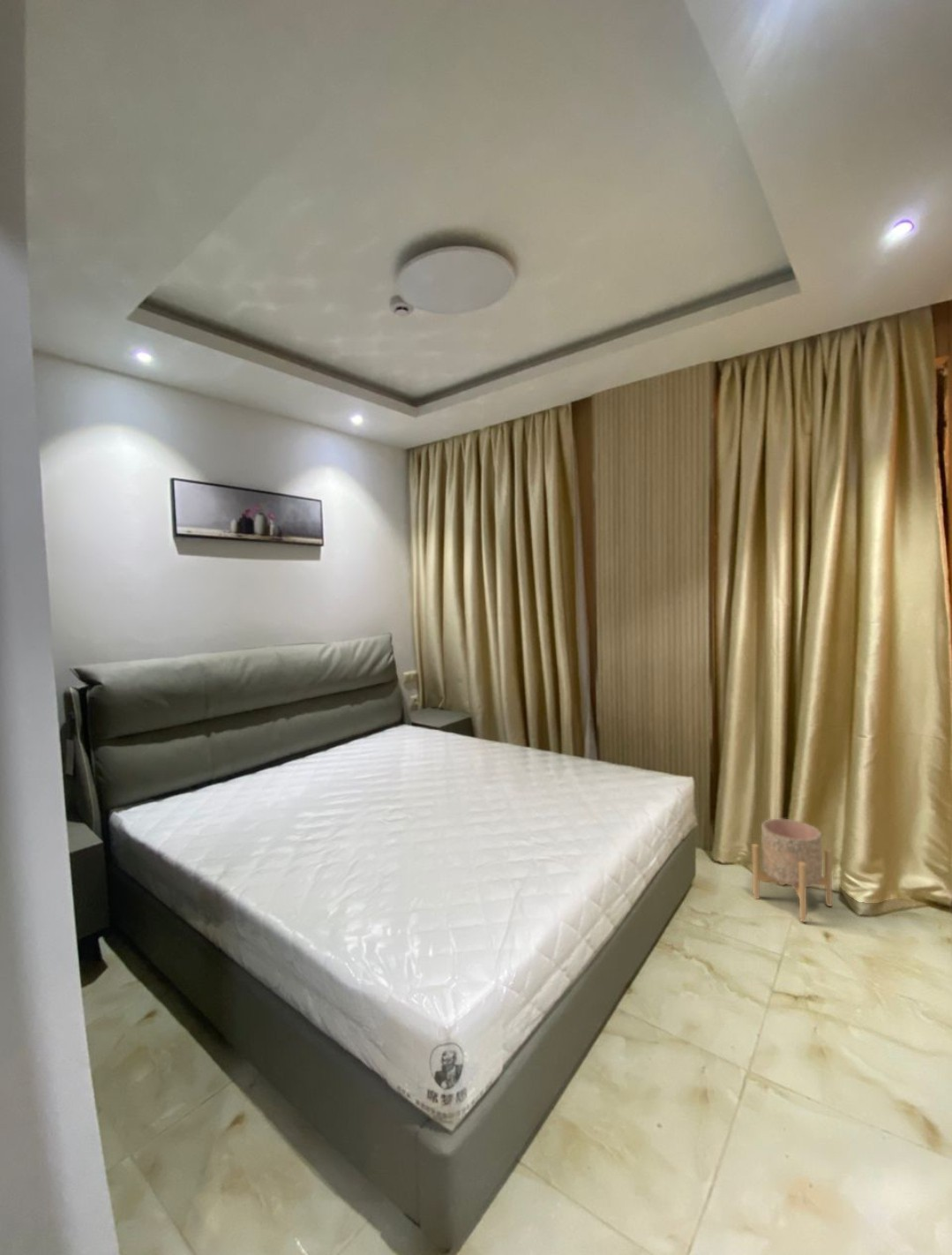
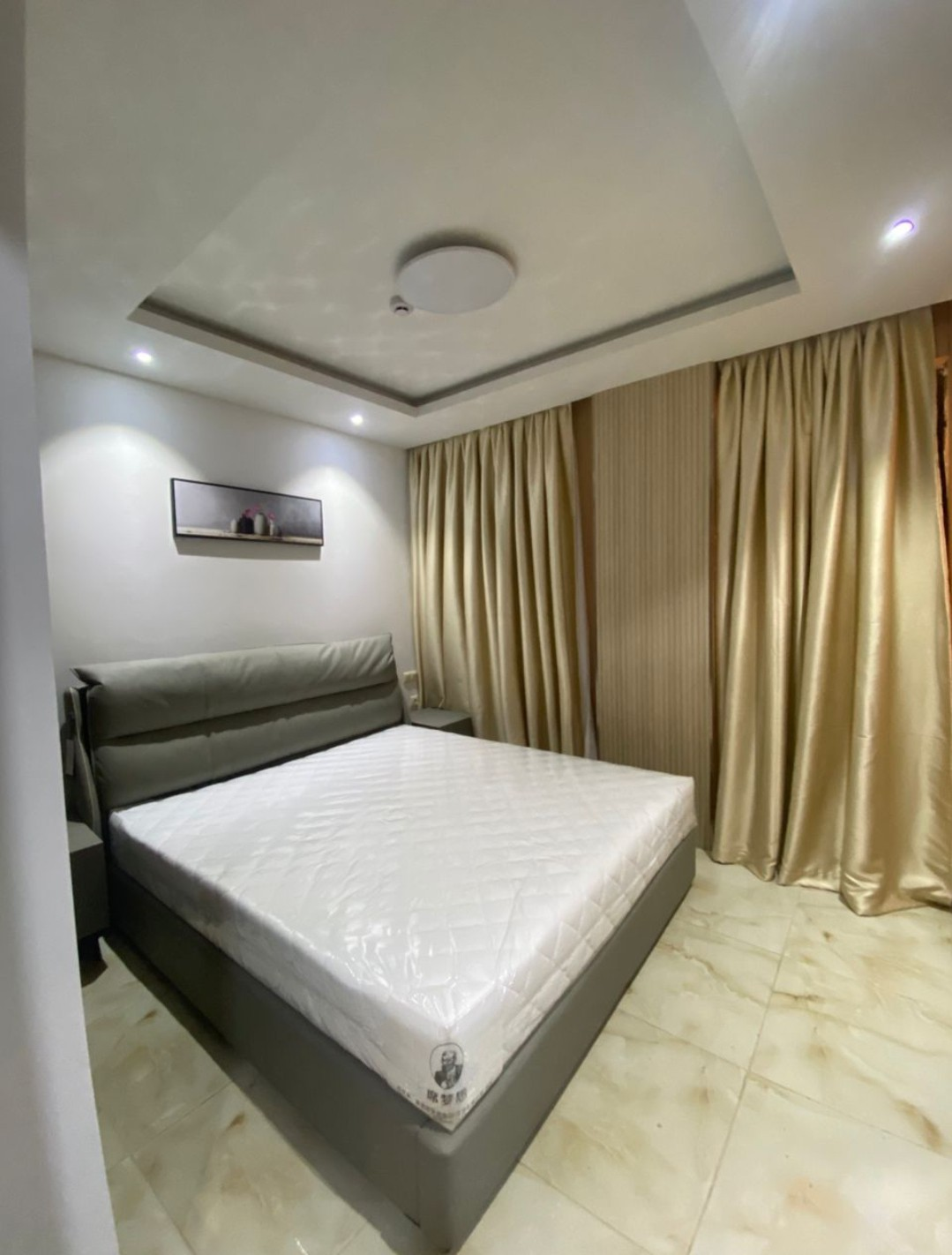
- planter [751,818,833,923]
